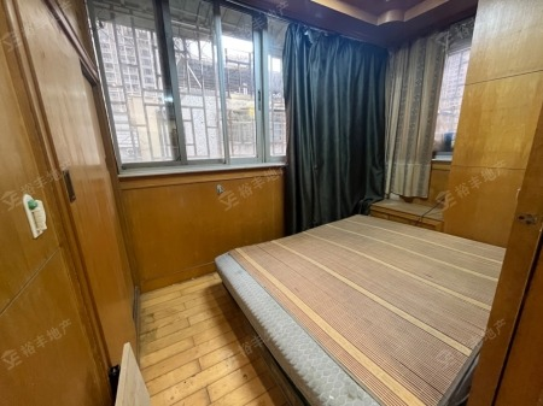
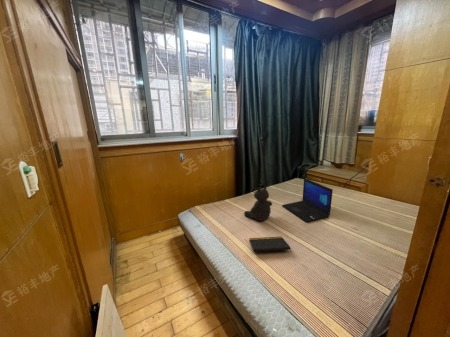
+ notepad [248,236,292,254]
+ teddy bear [243,184,273,222]
+ laptop [281,177,334,223]
